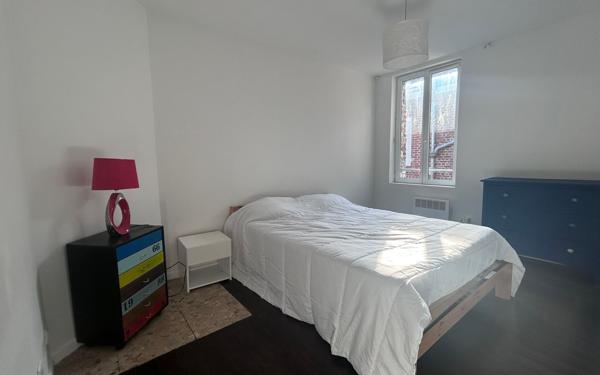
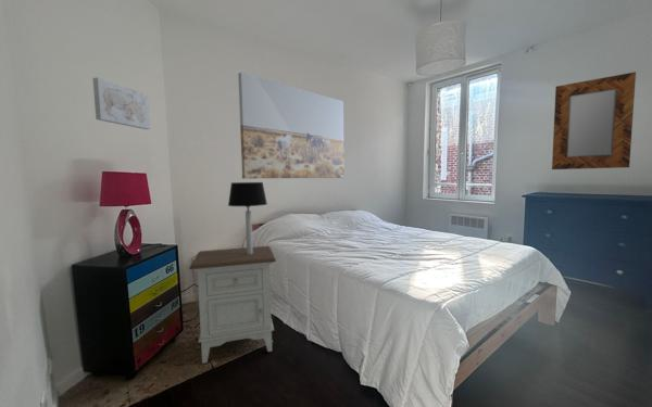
+ home mirror [551,71,637,170]
+ nightstand [188,245,277,365]
+ table lamp [227,181,268,254]
+ wall art [237,72,346,180]
+ wall art [91,76,151,130]
